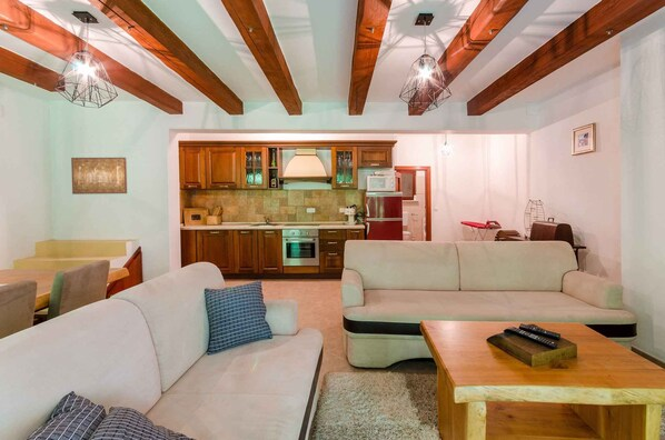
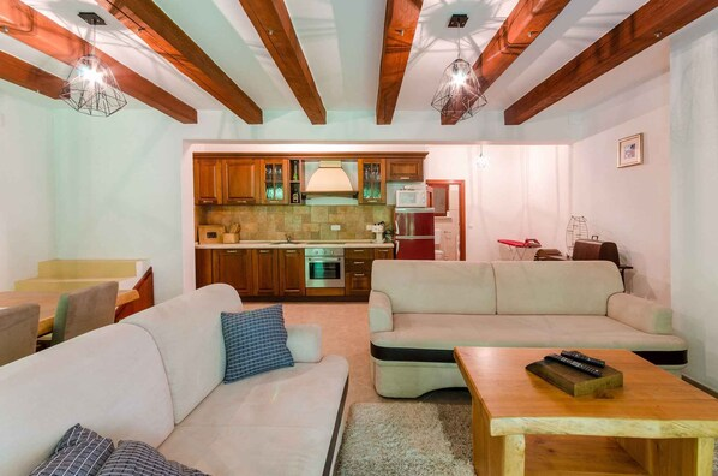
- wall art [70,157,128,196]
